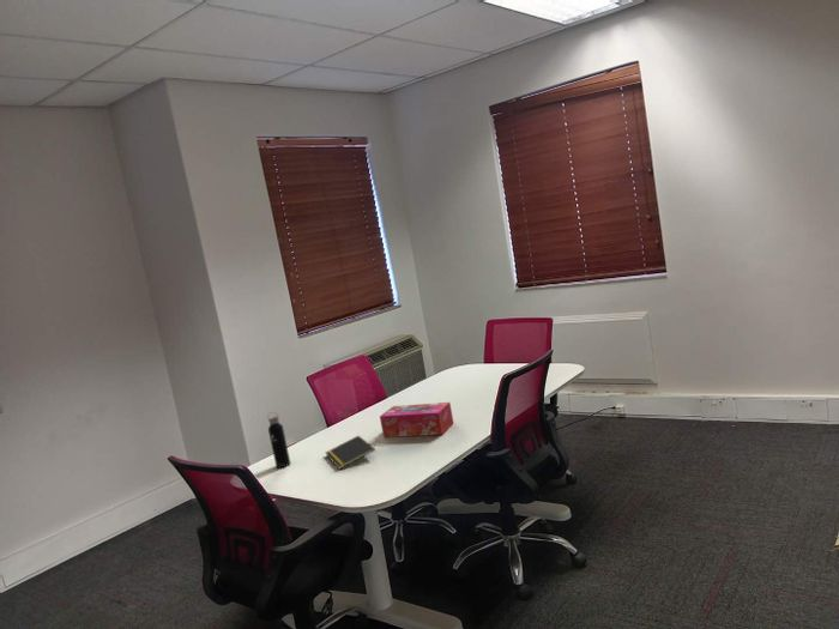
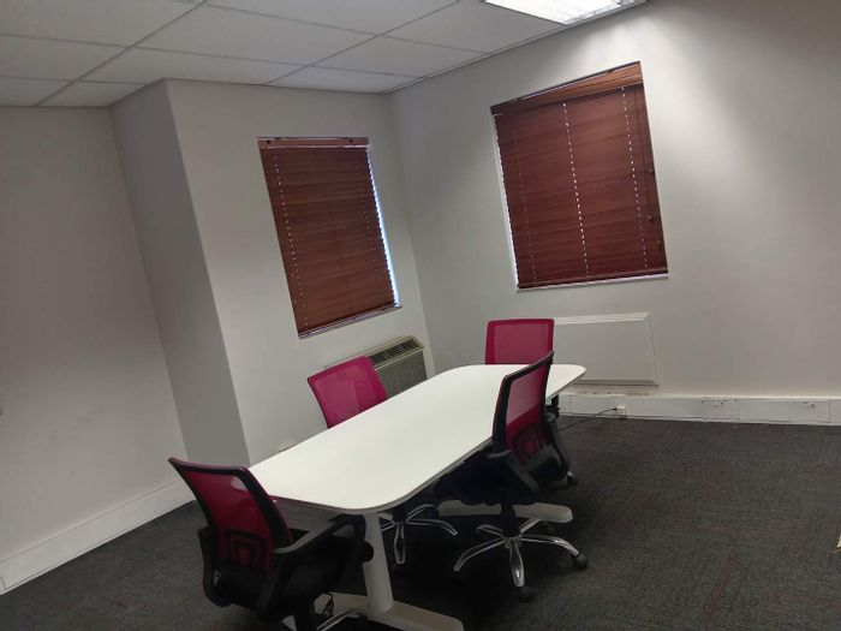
- water bottle [266,411,291,468]
- notepad [325,435,376,470]
- tissue box [379,401,454,439]
